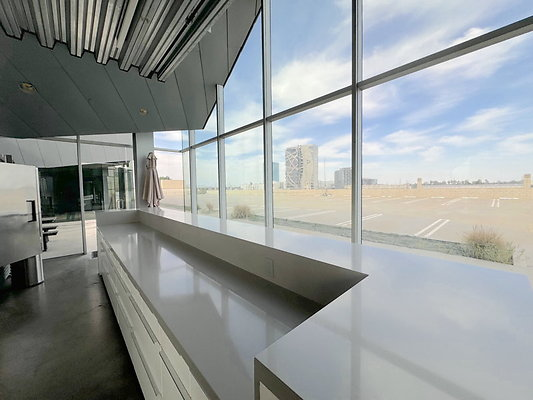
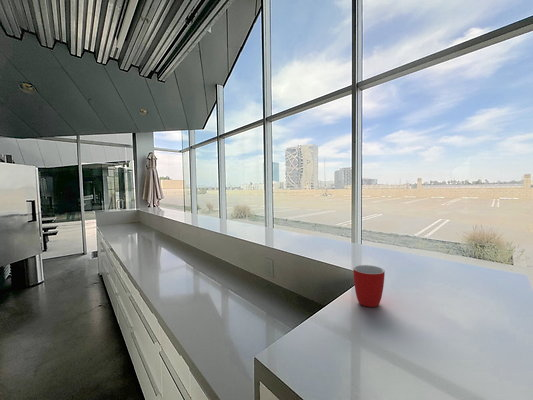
+ mug [352,264,386,308]
